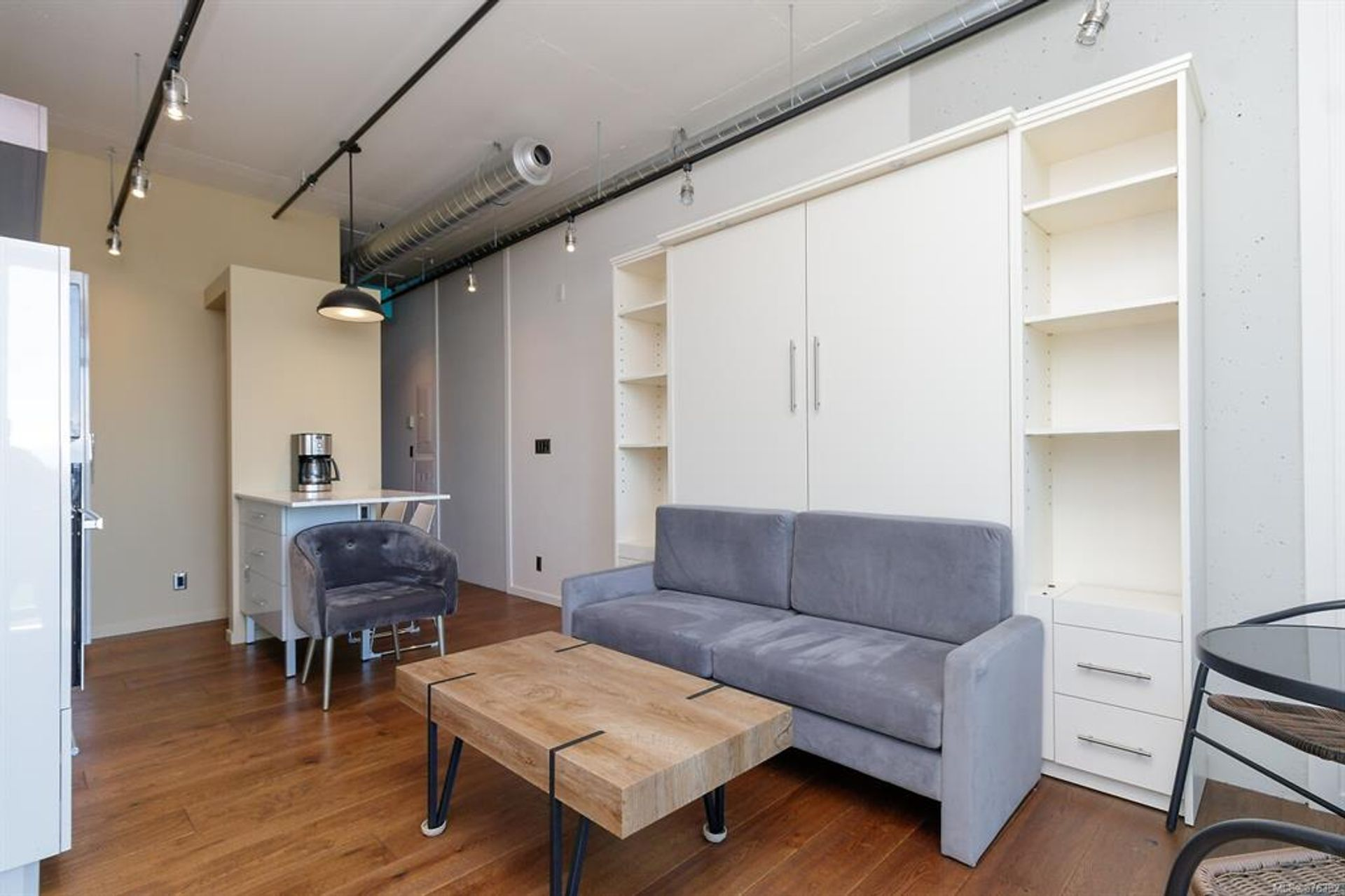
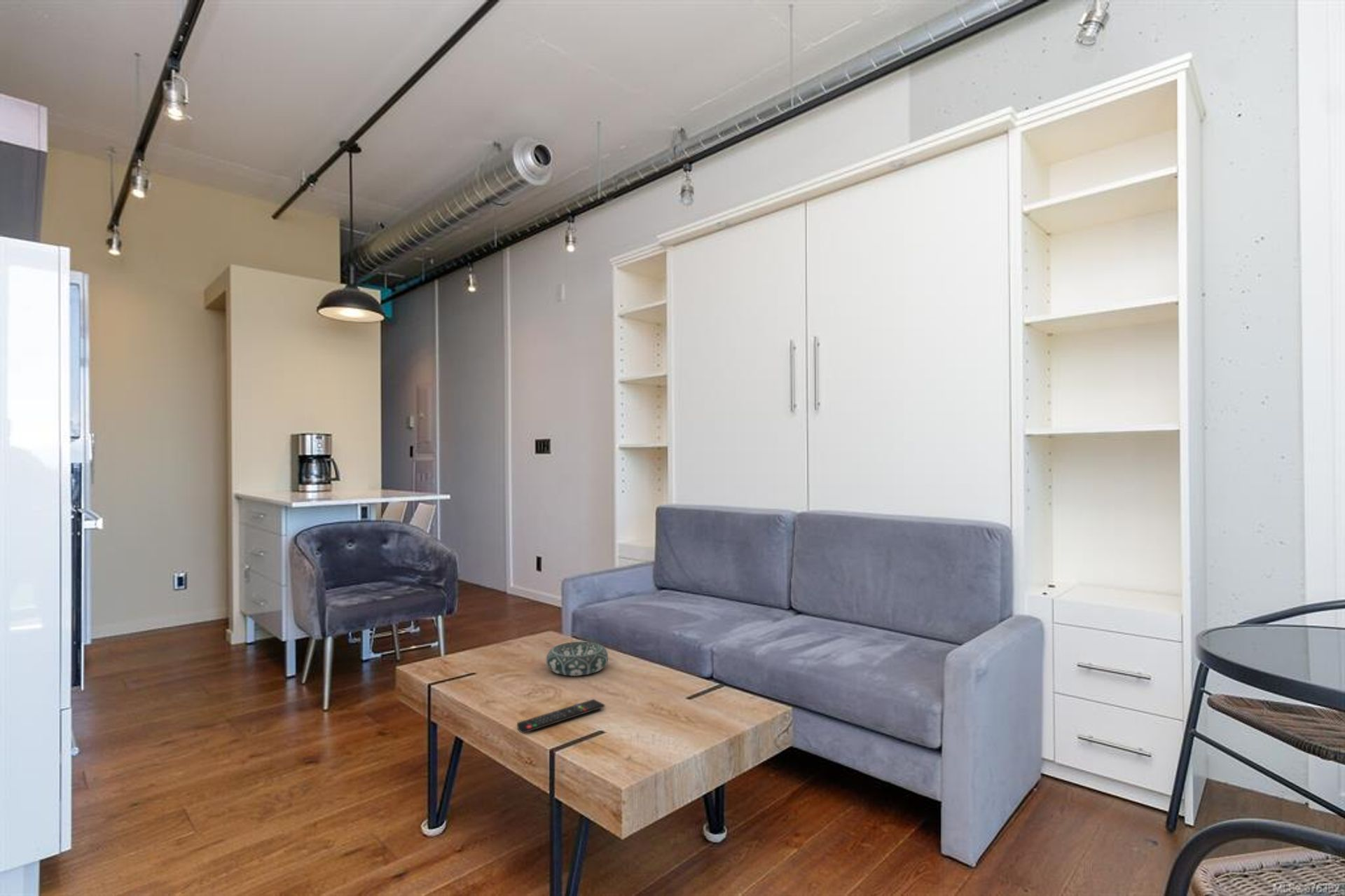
+ decorative bowl [546,641,609,677]
+ remote control [516,698,605,734]
